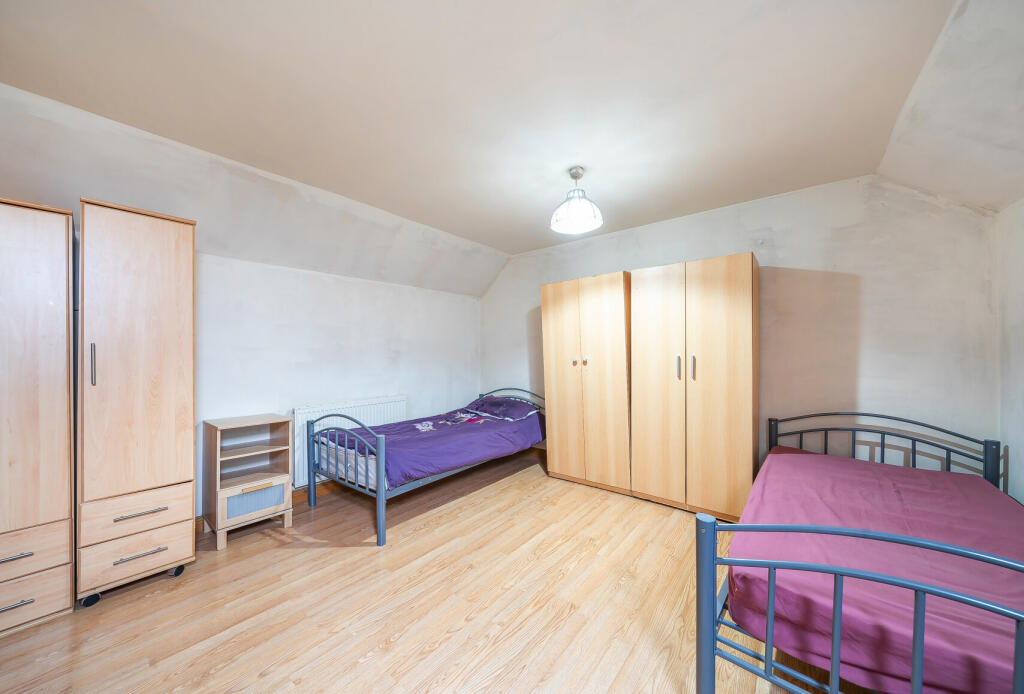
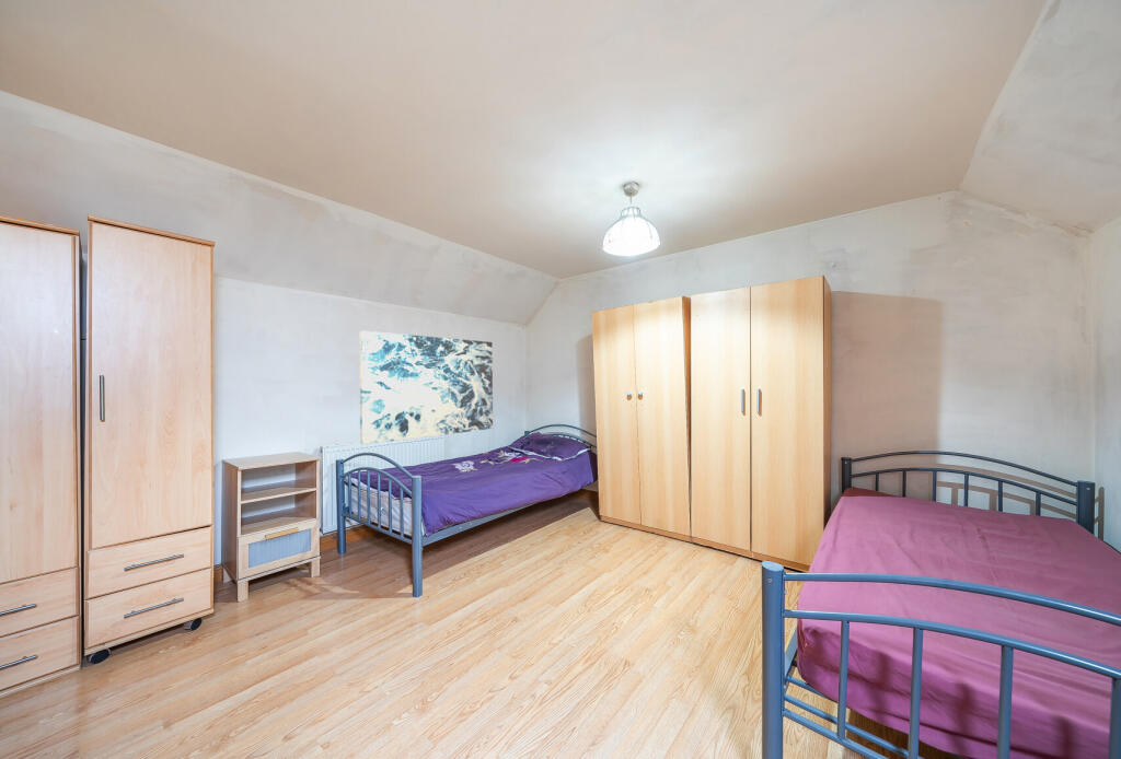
+ wall art [359,330,494,445]
